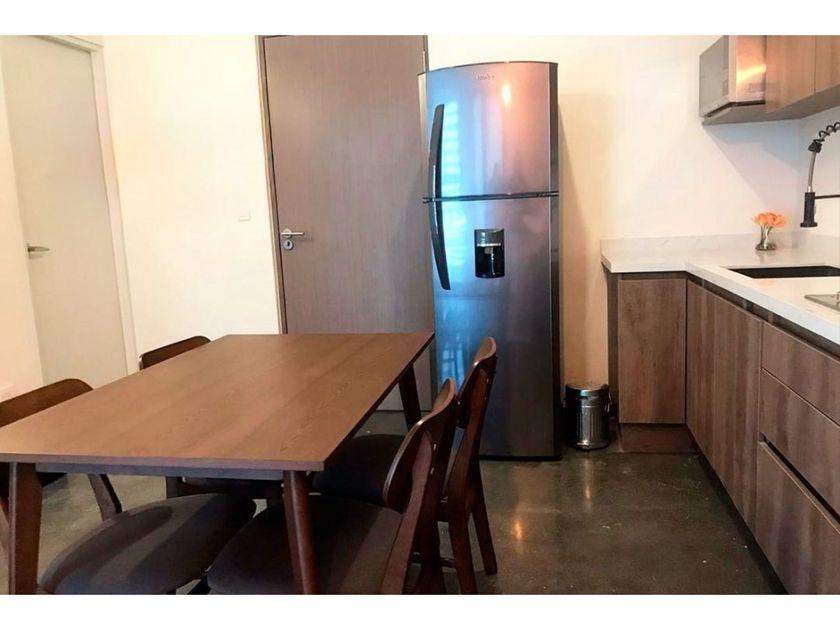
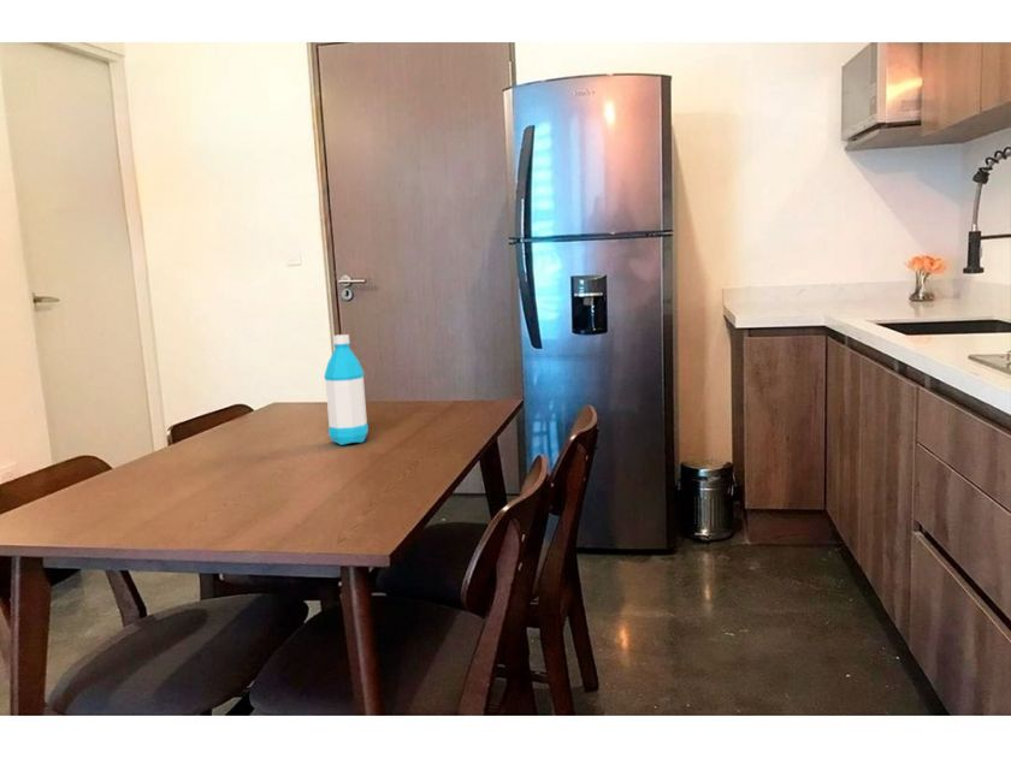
+ water bottle [323,333,369,446]
